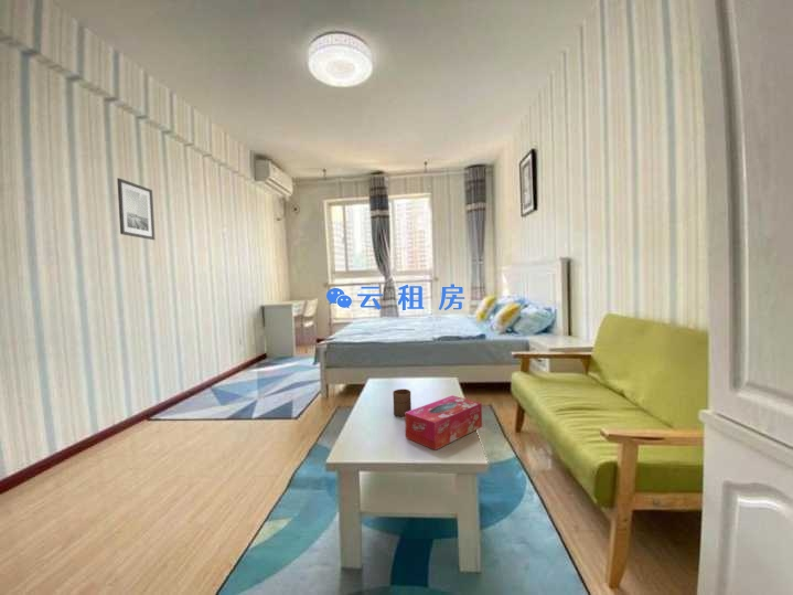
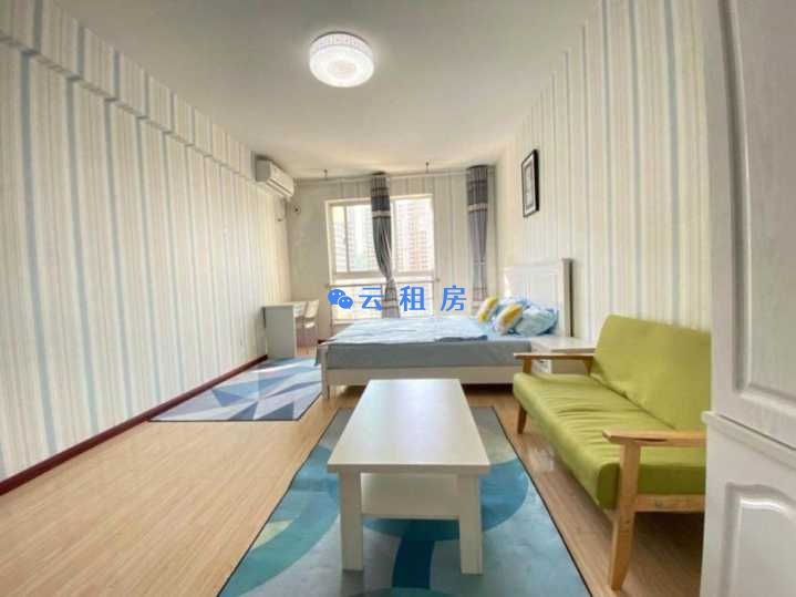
- tissue box [404,394,483,451]
- wall art [116,177,157,241]
- cup [392,389,412,417]
